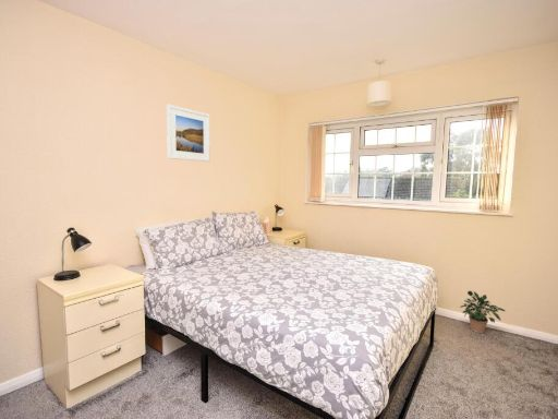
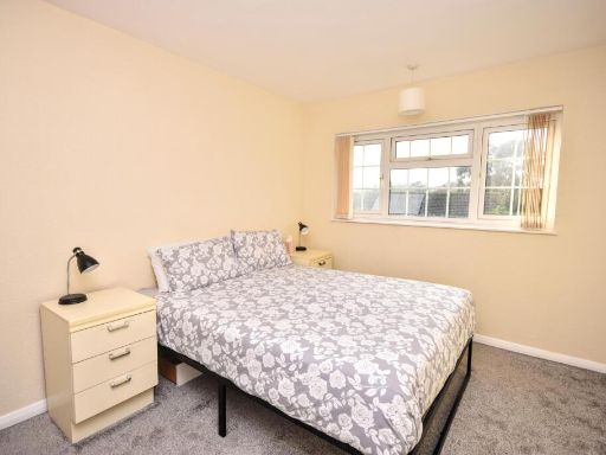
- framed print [166,104,211,163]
- potted plant [459,290,506,334]
